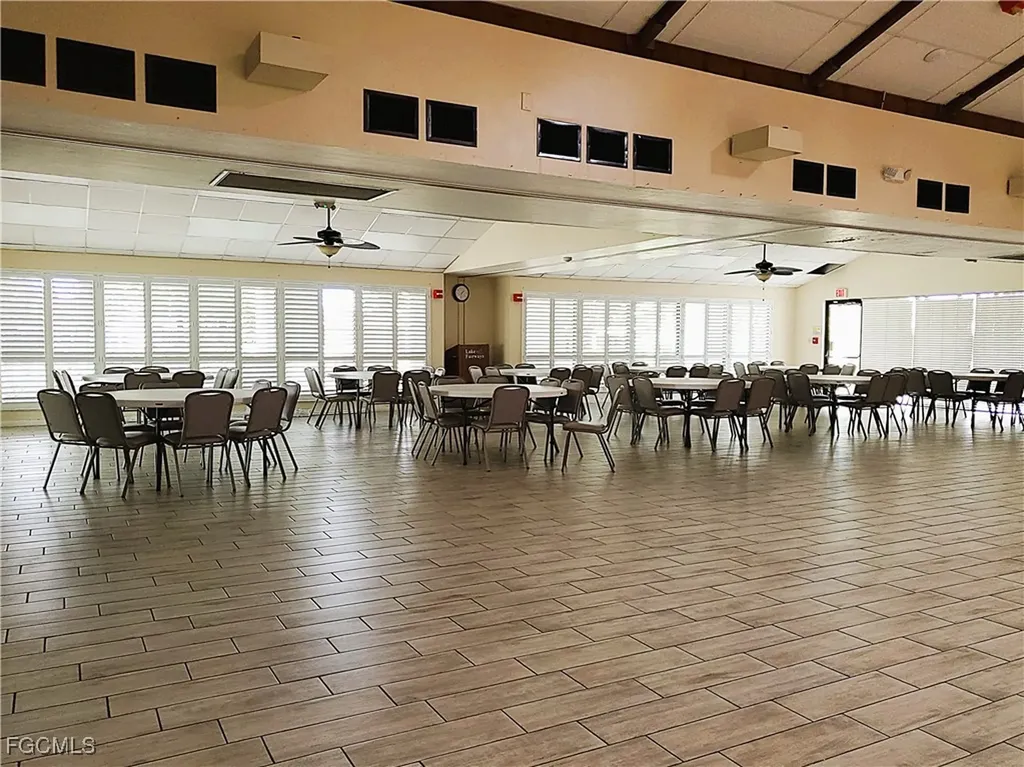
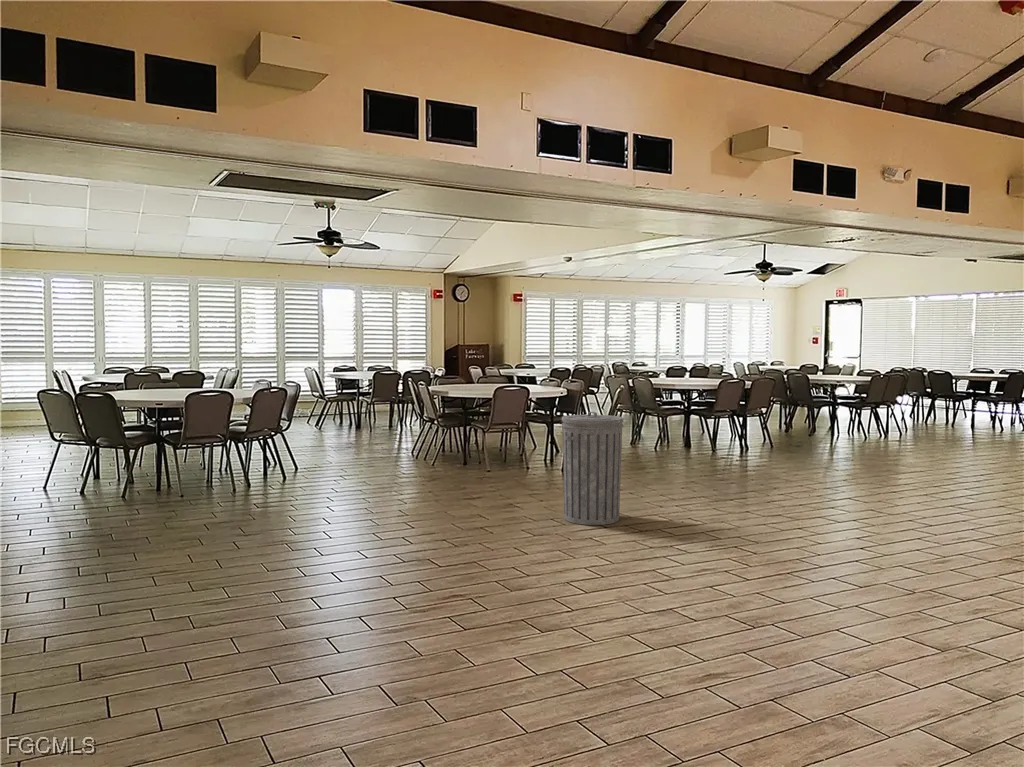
+ trash can [561,411,624,526]
